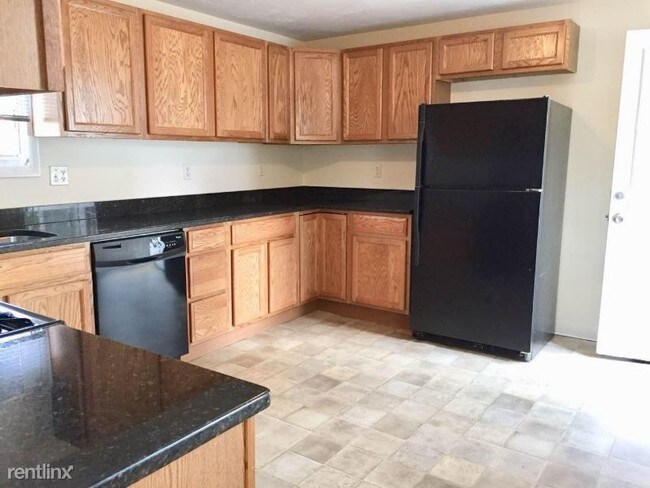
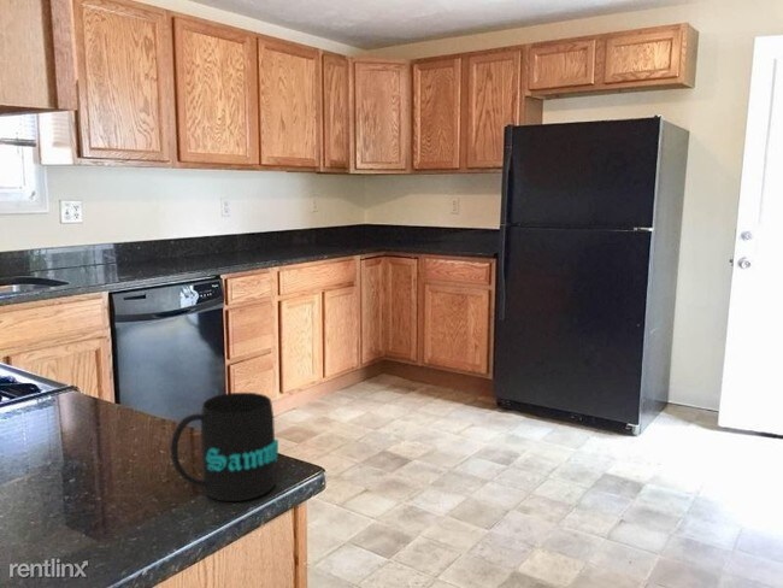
+ mug [170,392,279,502]
